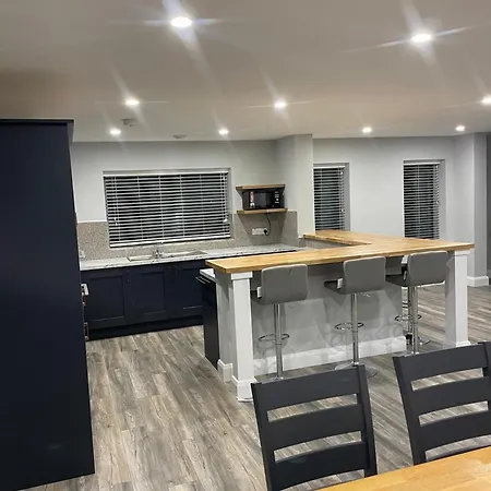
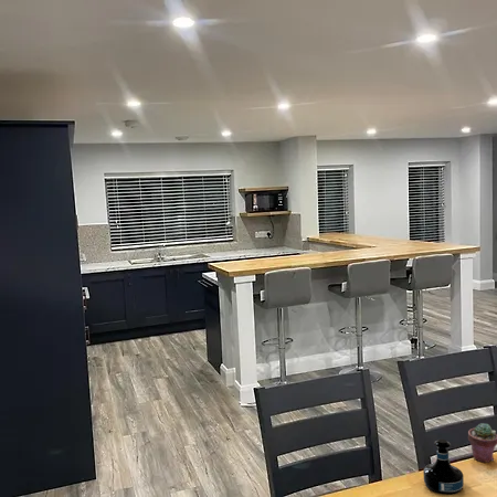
+ potted succulent [467,422,497,464]
+ tequila bottle [422,438,465,496]
